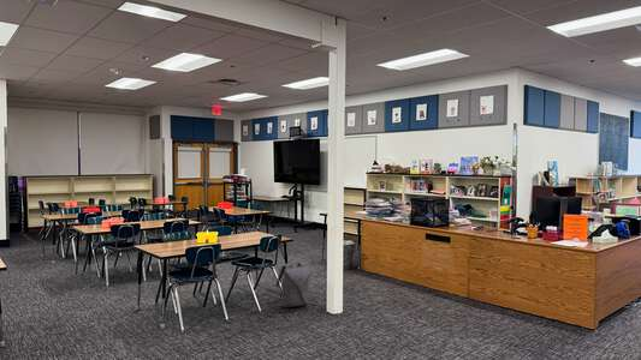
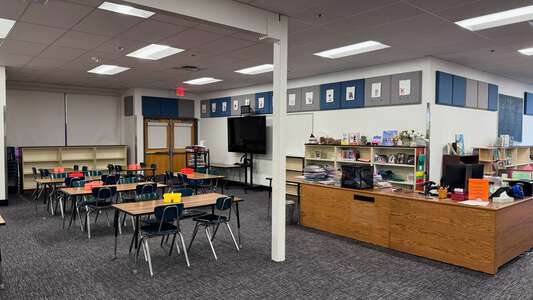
- backpack [274,260,313,308]
